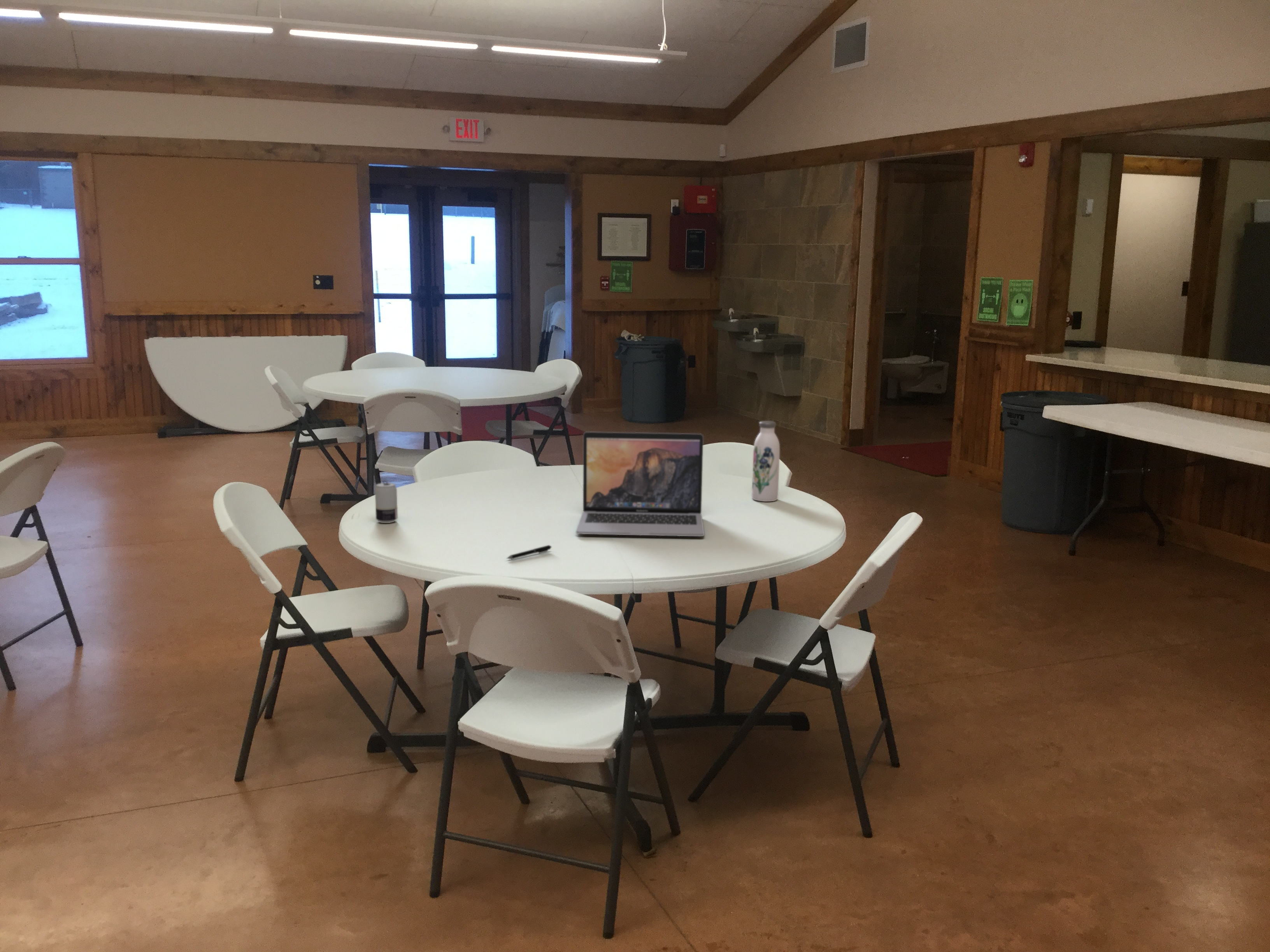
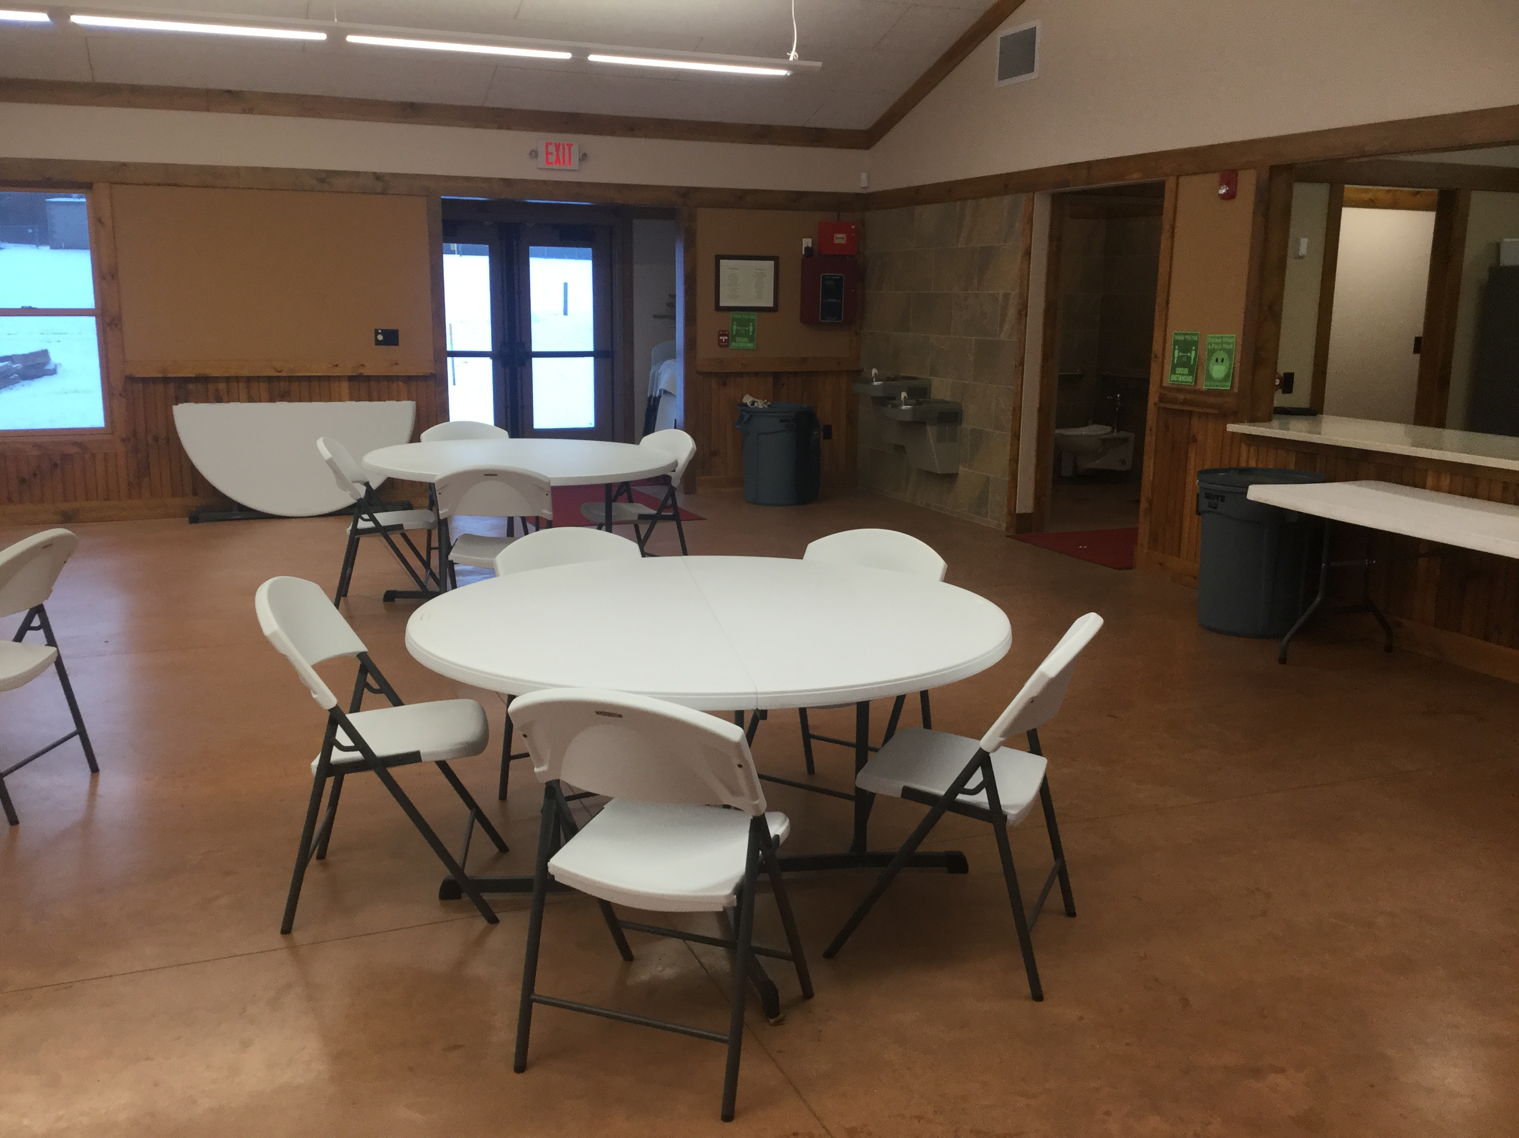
- beverage can [374,480,398,523]
- laptop [576,431,705,537]
- water bottle [751,420,780,502]
- pen [506,544,552,560]
